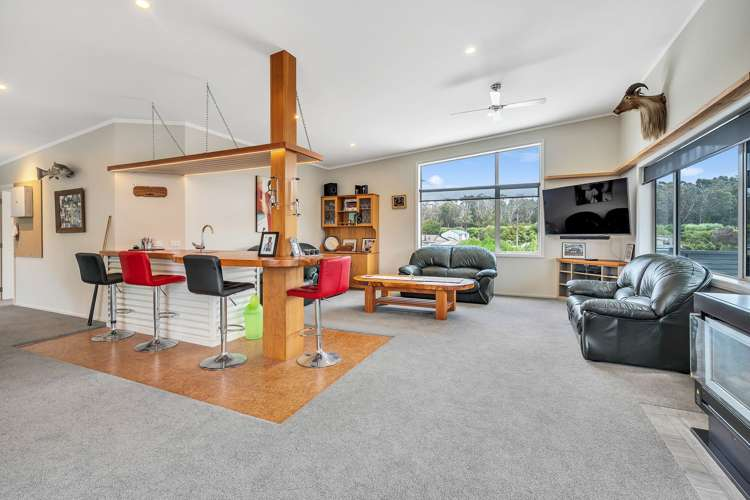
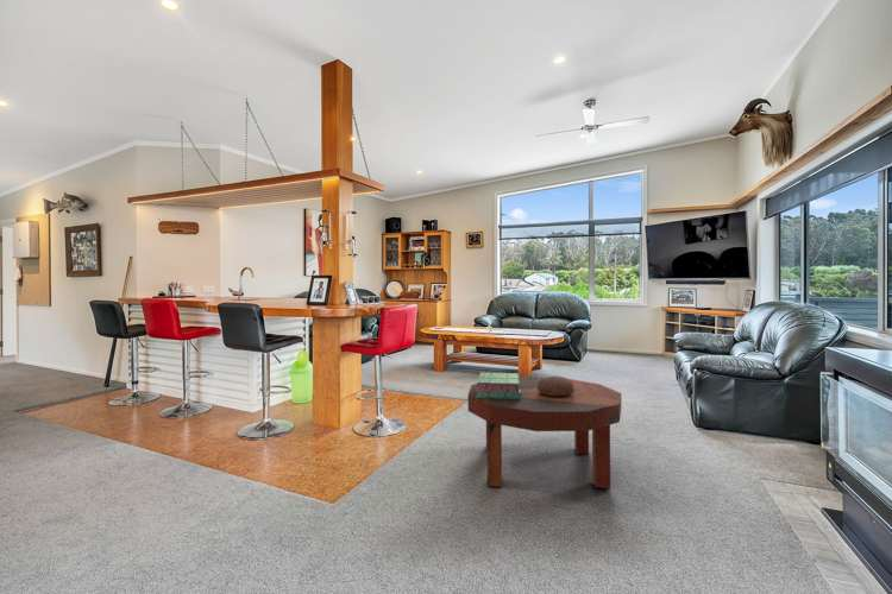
+ coffee table [466,375,622,489]
+ stack of books [476,372,521,399]
+ decorative bowl [538,375,574,398]
